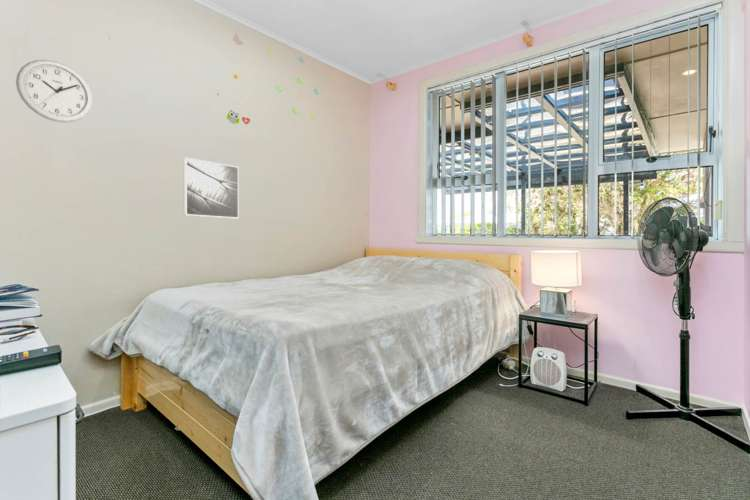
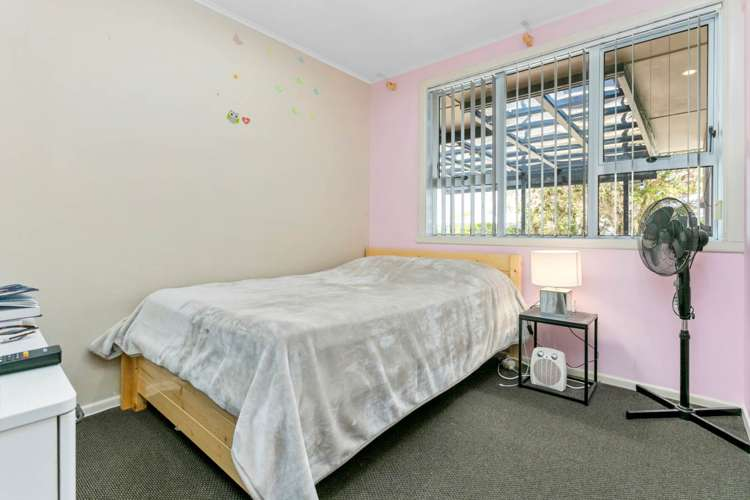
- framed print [183,157,240,220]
- wall clock [15,59,94,124]
